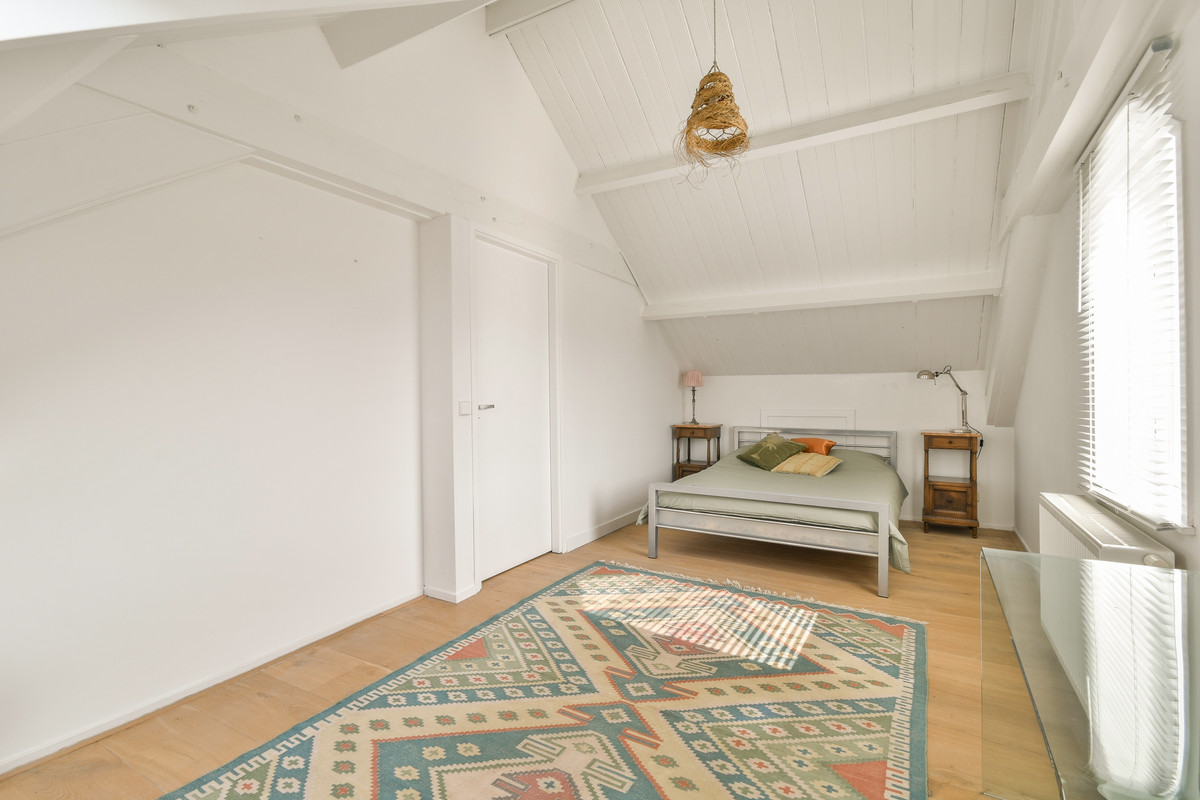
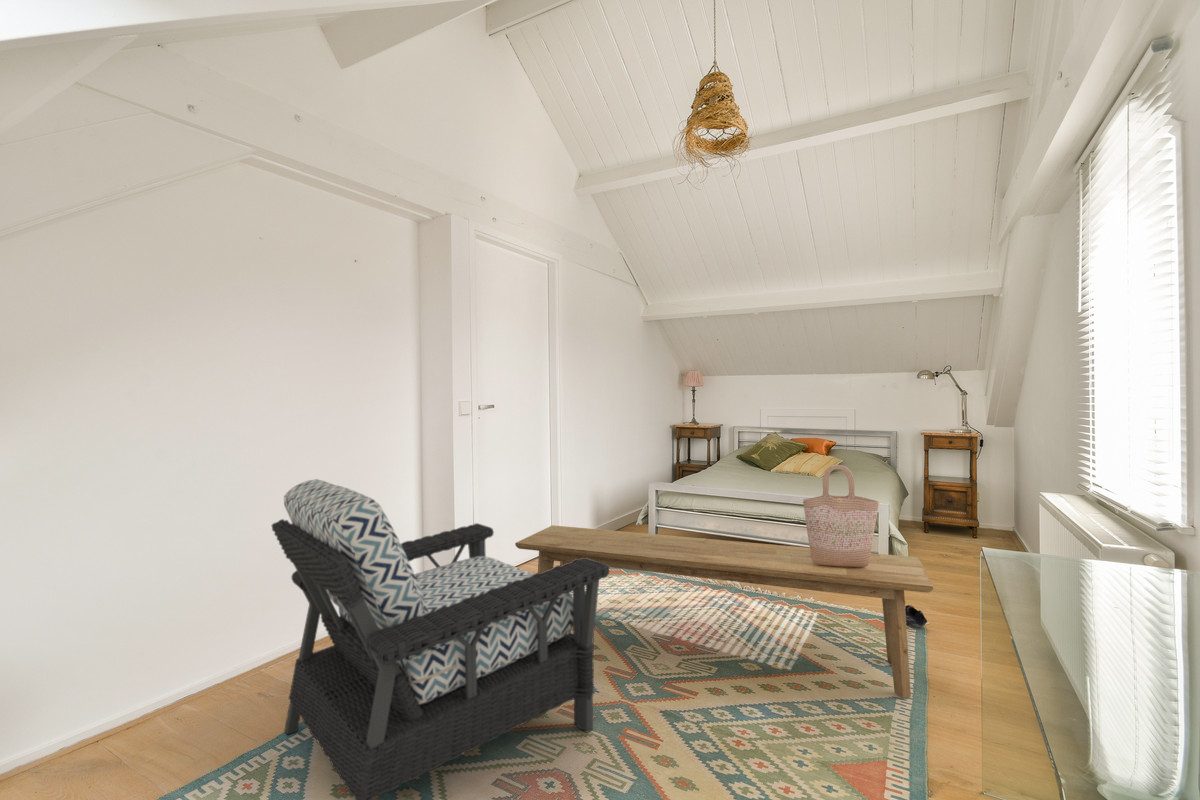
+ shoe [905,604,928,628]
+ bench [514,524,934,699]
+ armchair [271,478,610,800]
+ shopping bag [799,464,883,567]
